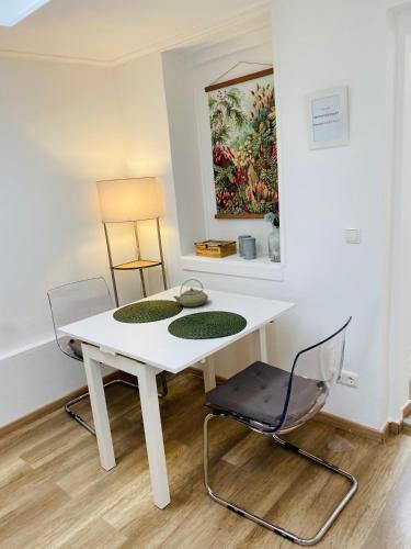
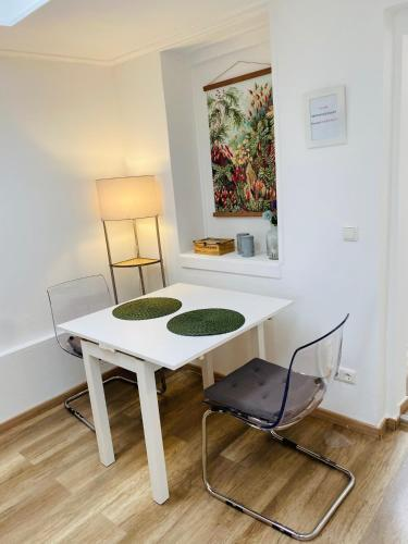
- teapot [172,278,209,307]
